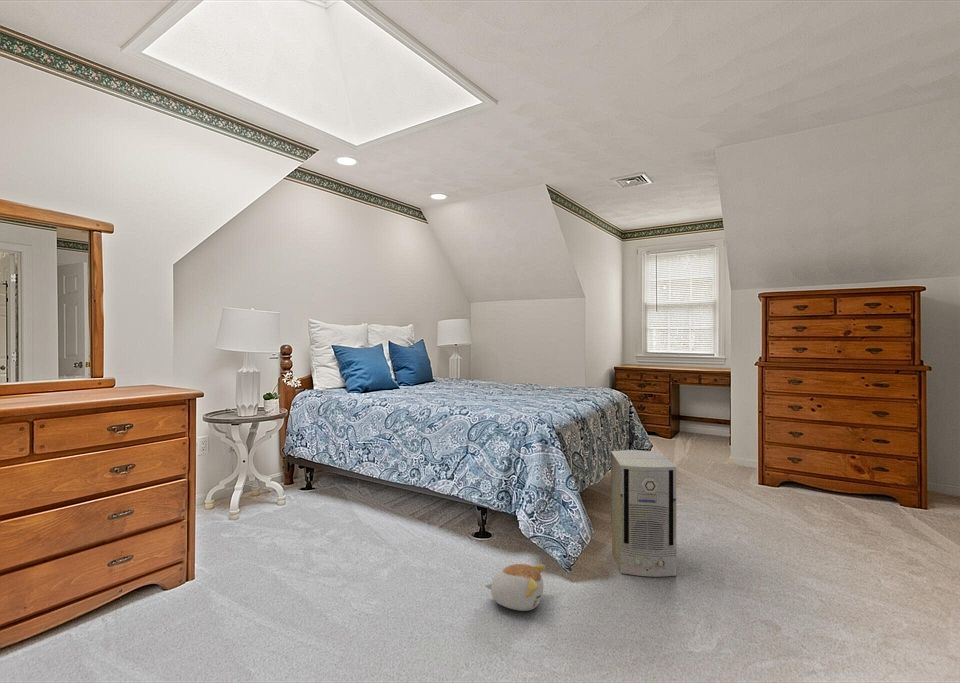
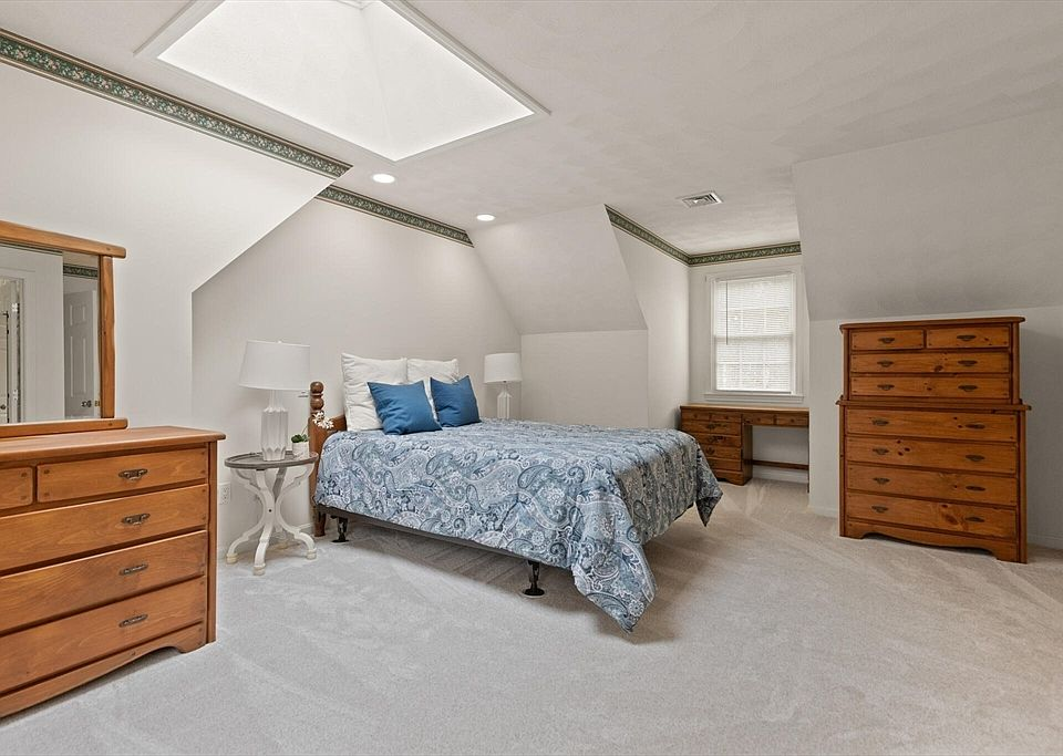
- air purifier [610,449,677,578]
- plush toy [484,563,546,612]
